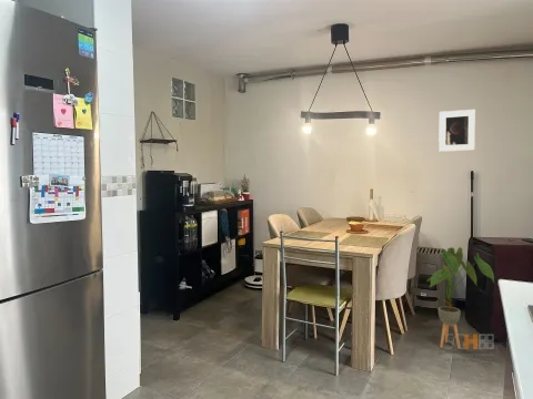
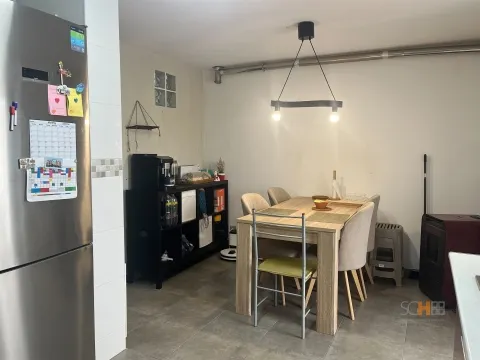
- house plant [426,246,495,350]
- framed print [438,109,476,153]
